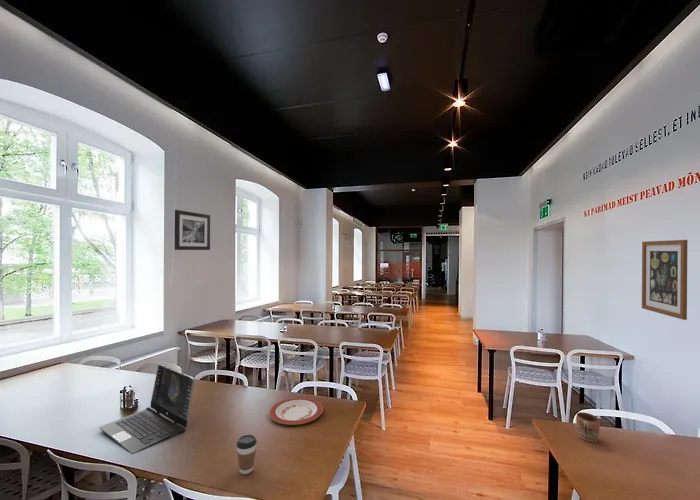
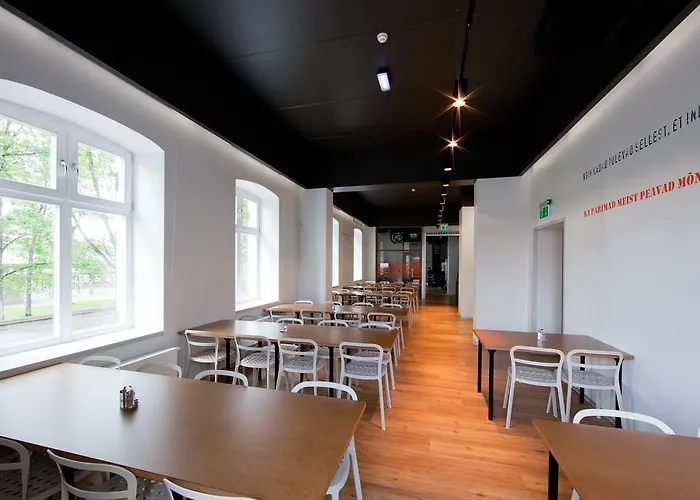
- mug [575,411,601,443]
- coffee cup [235,434,258,475]
- plate [268,396,324,426]
- laptop [99,363,196,455]
- wall art [641,239,688,321]
- wall art [174,209,211,251]
